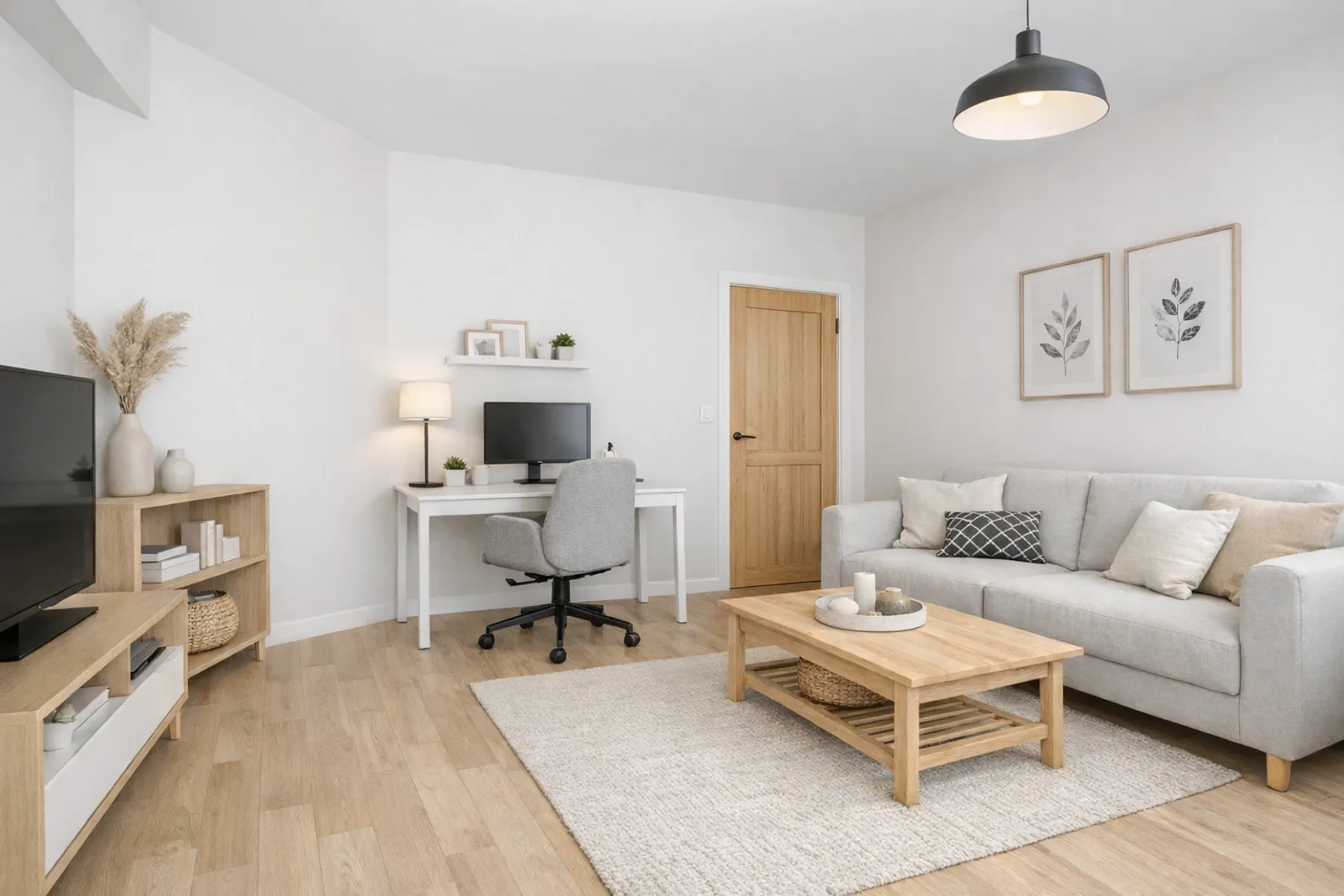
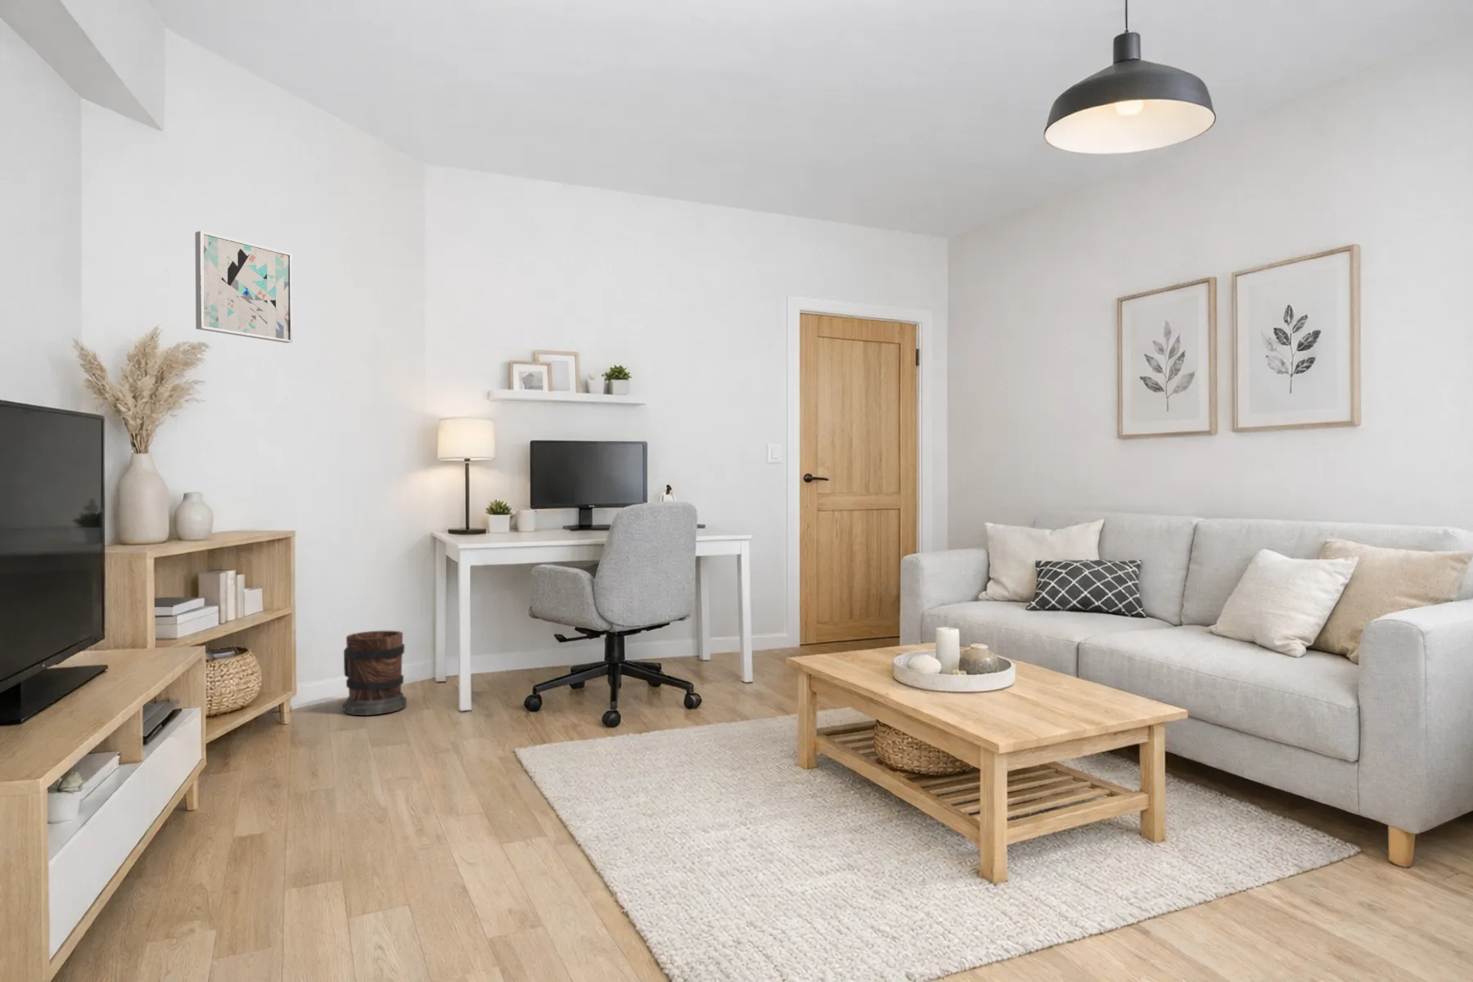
+ wooden barrel [343,630,408,716]
+ wall art [195,230,293,344]
